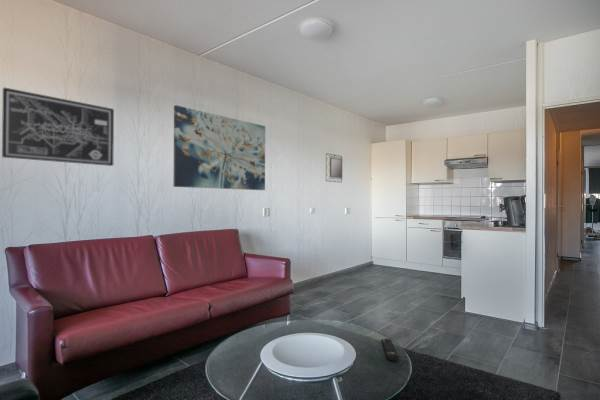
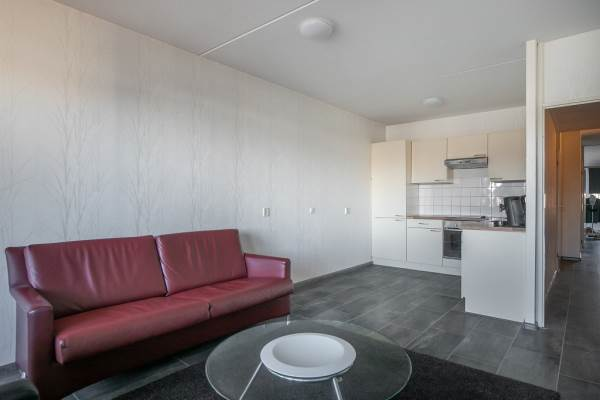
- remote control [381,338,400,362]
- wall art [173,104,266,191]
- home mirror [325,152,343,183]
- wall art [1,86,115,167]
